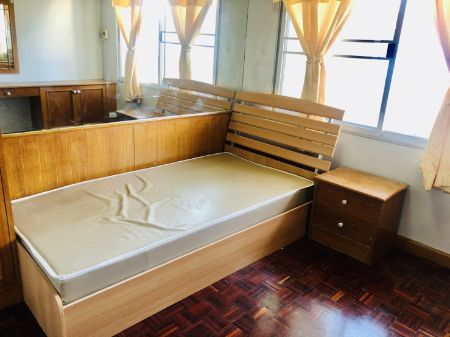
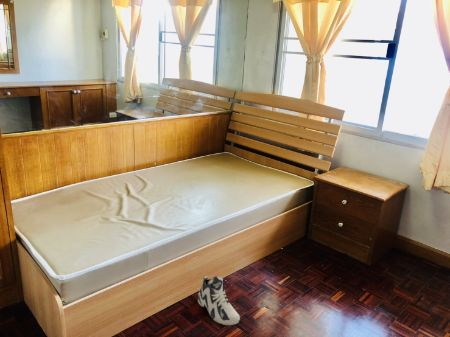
+ sneaker [197,275,241,326]
